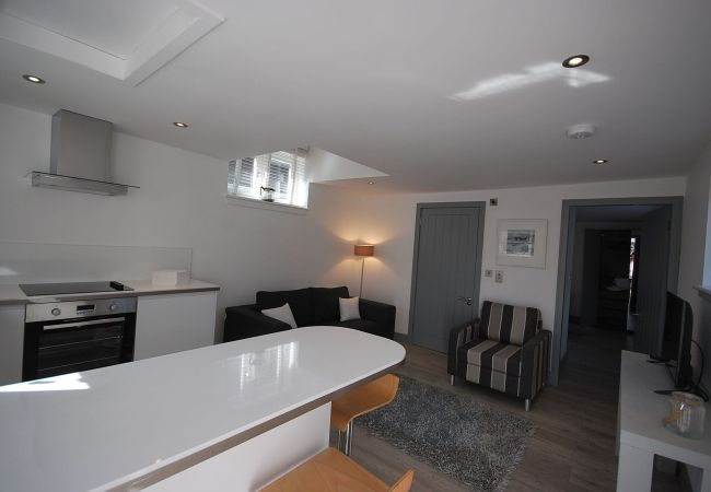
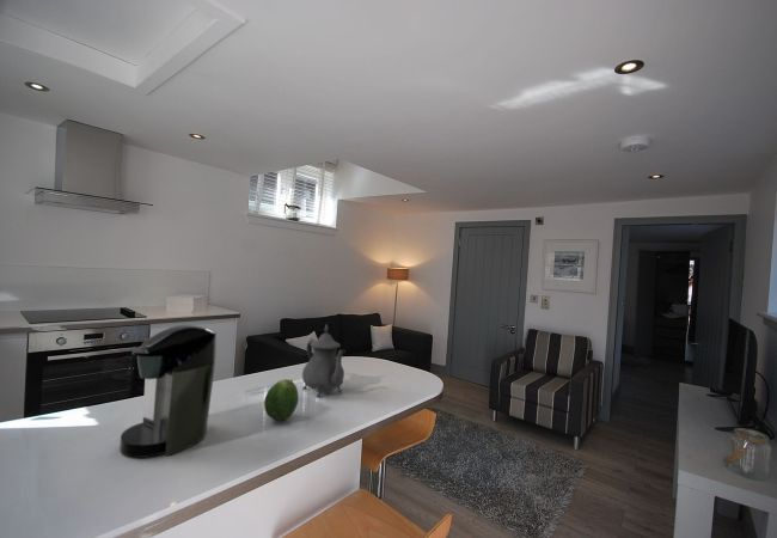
+ coffee maker [118,324,218,459]
+ fruit [263,378,300,422]
+ teapot [301,323,347,398]
